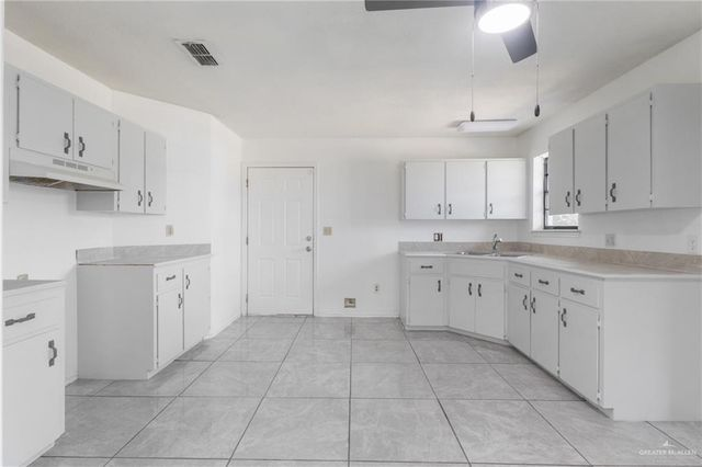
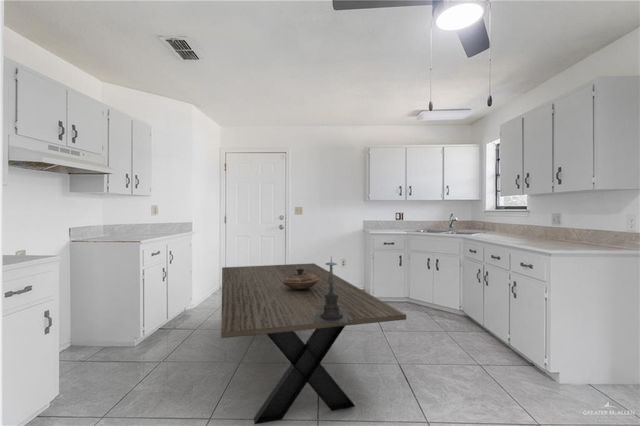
+ decorative bowl [282,267,319,289]
+ dining table [220,262,407,425]
+ candle holder [314,257,347,323]
